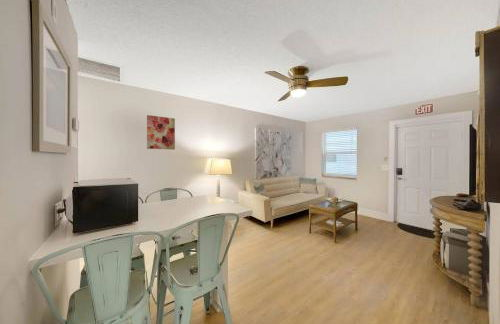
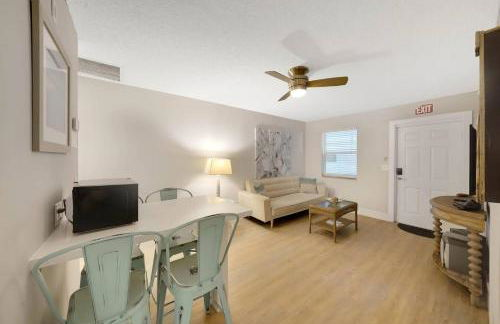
- wall art [146,114,176,151]
